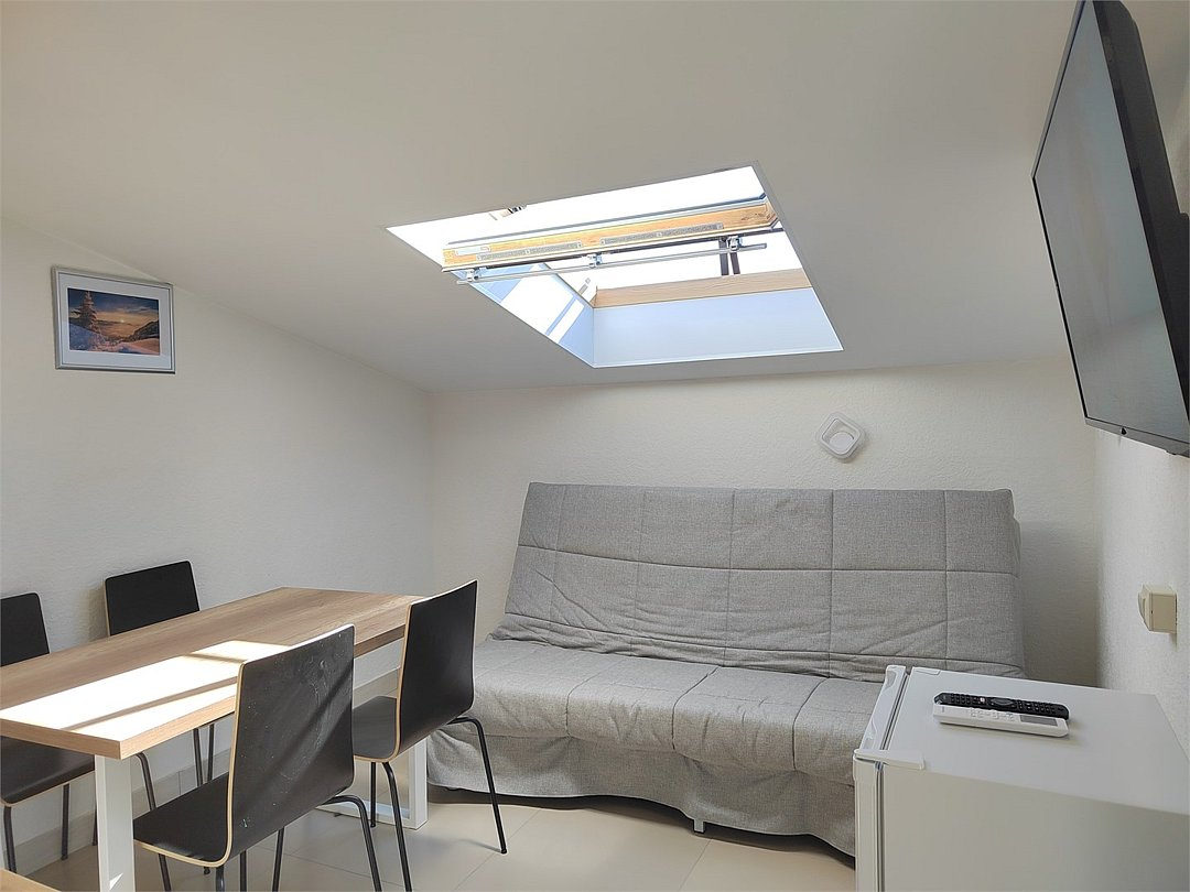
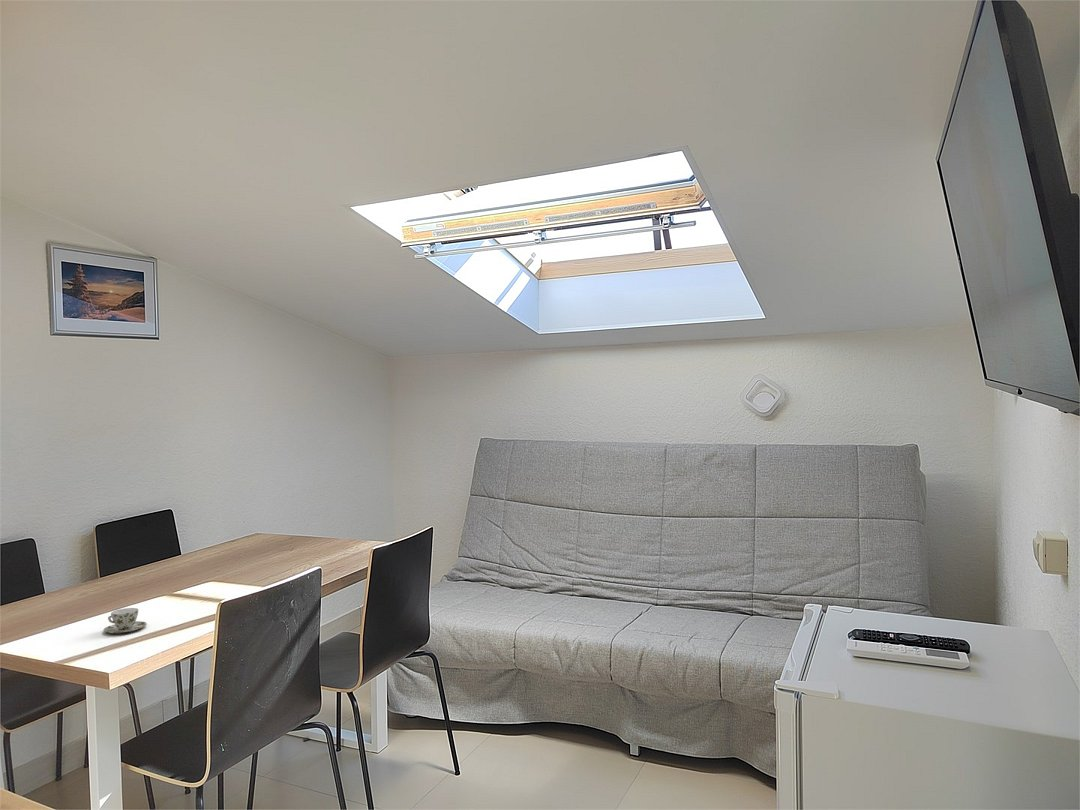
+ teacup [102,607,148,634]
